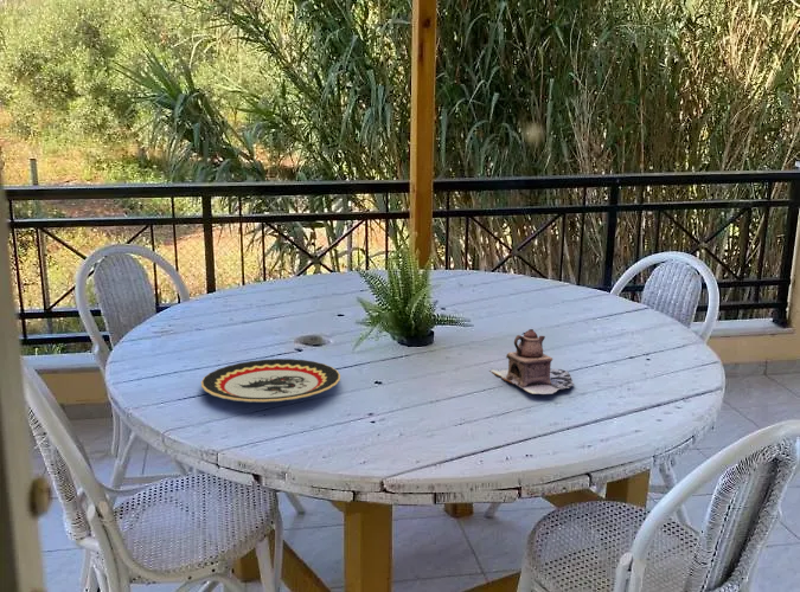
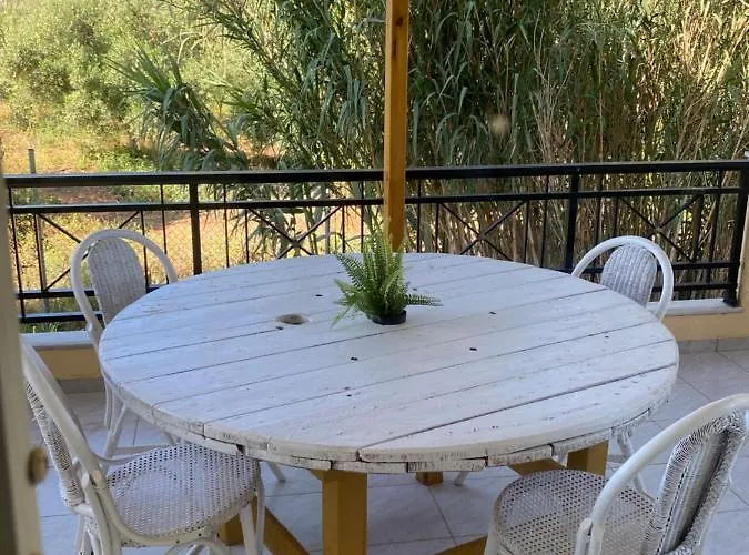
- teapot [489,327,575,395]
- plate [200,358,341,404]
